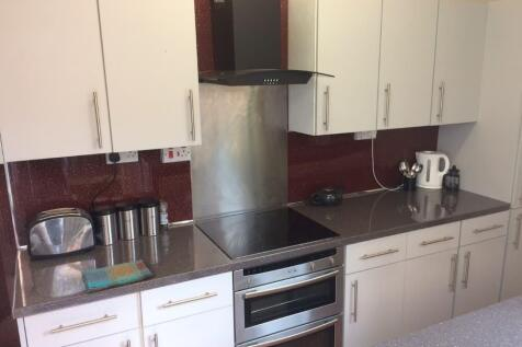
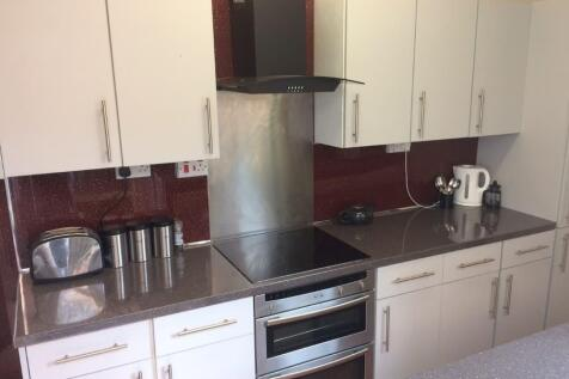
- dish towel [80,258,154,293]
